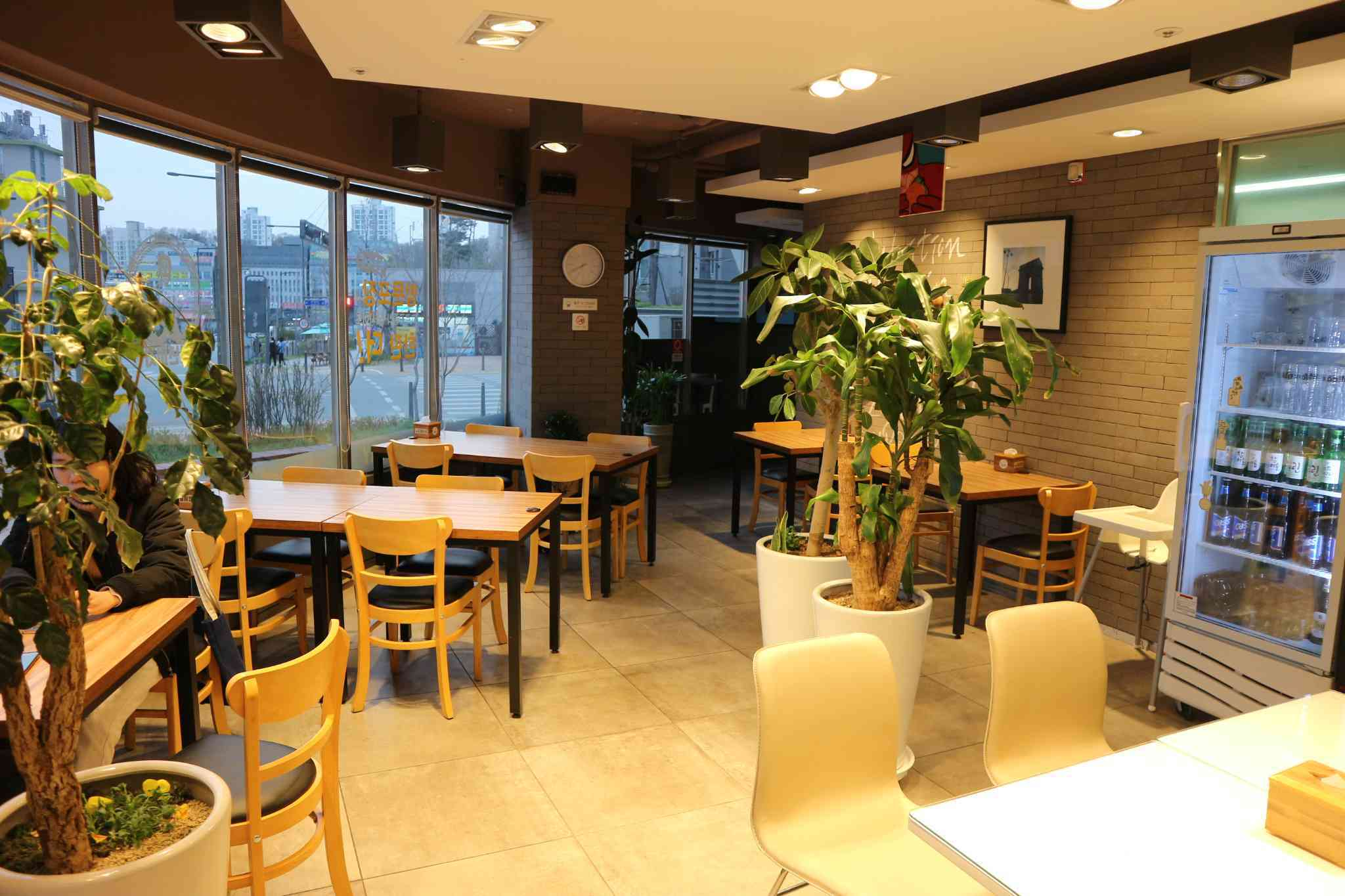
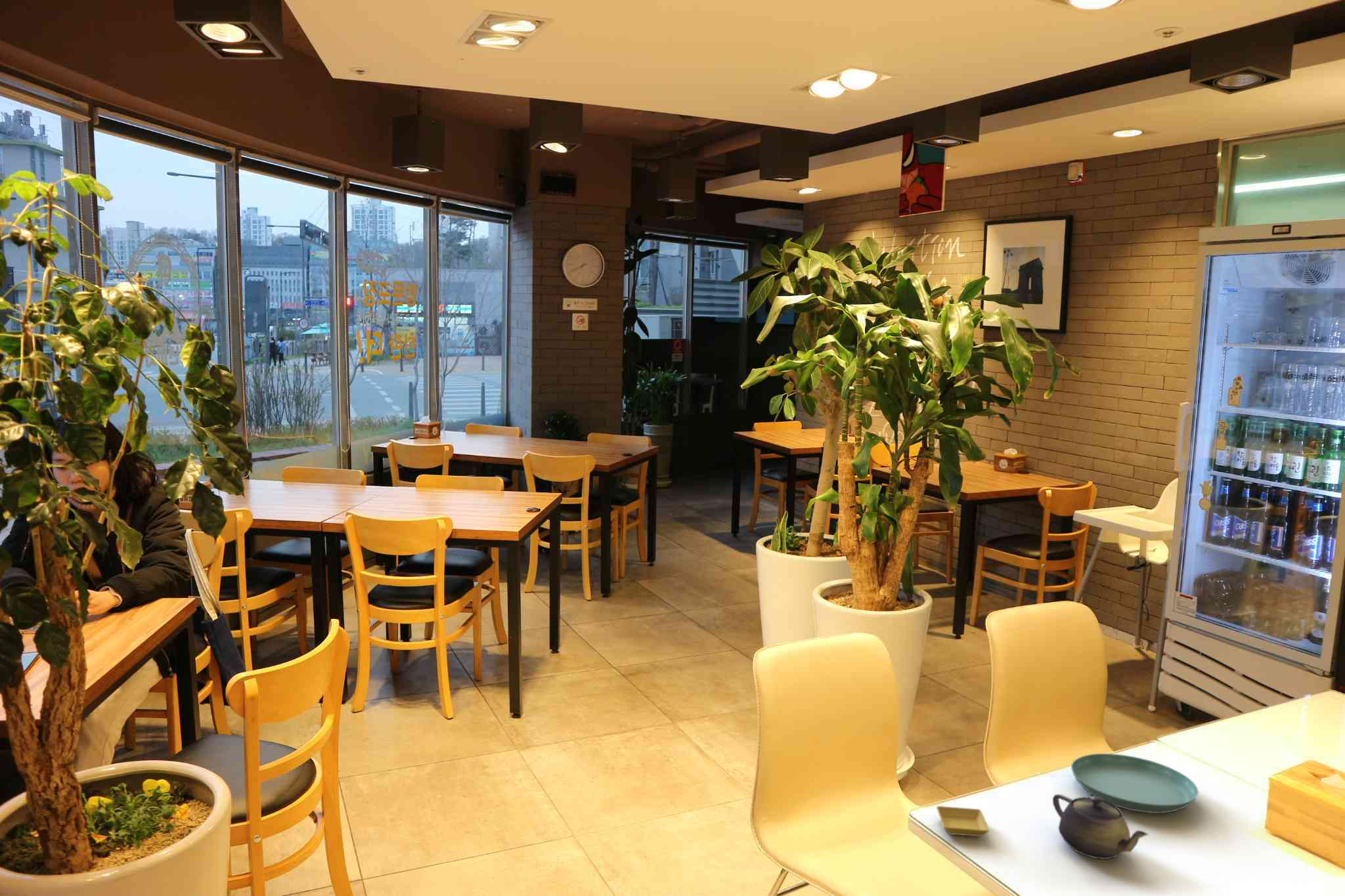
+ saucer [936,805,990,837]
+ teapot [1052,794,1149,860]
+ saucer [1070,753,1199,814]
